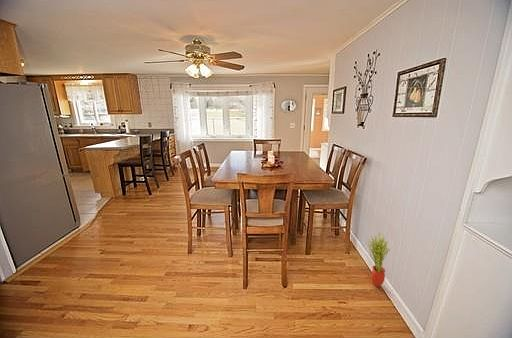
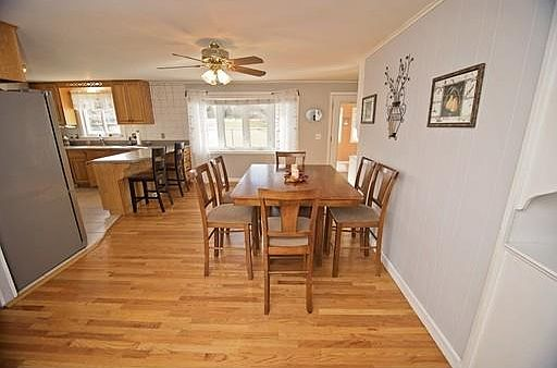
- potted plant [367,231,391,288]
